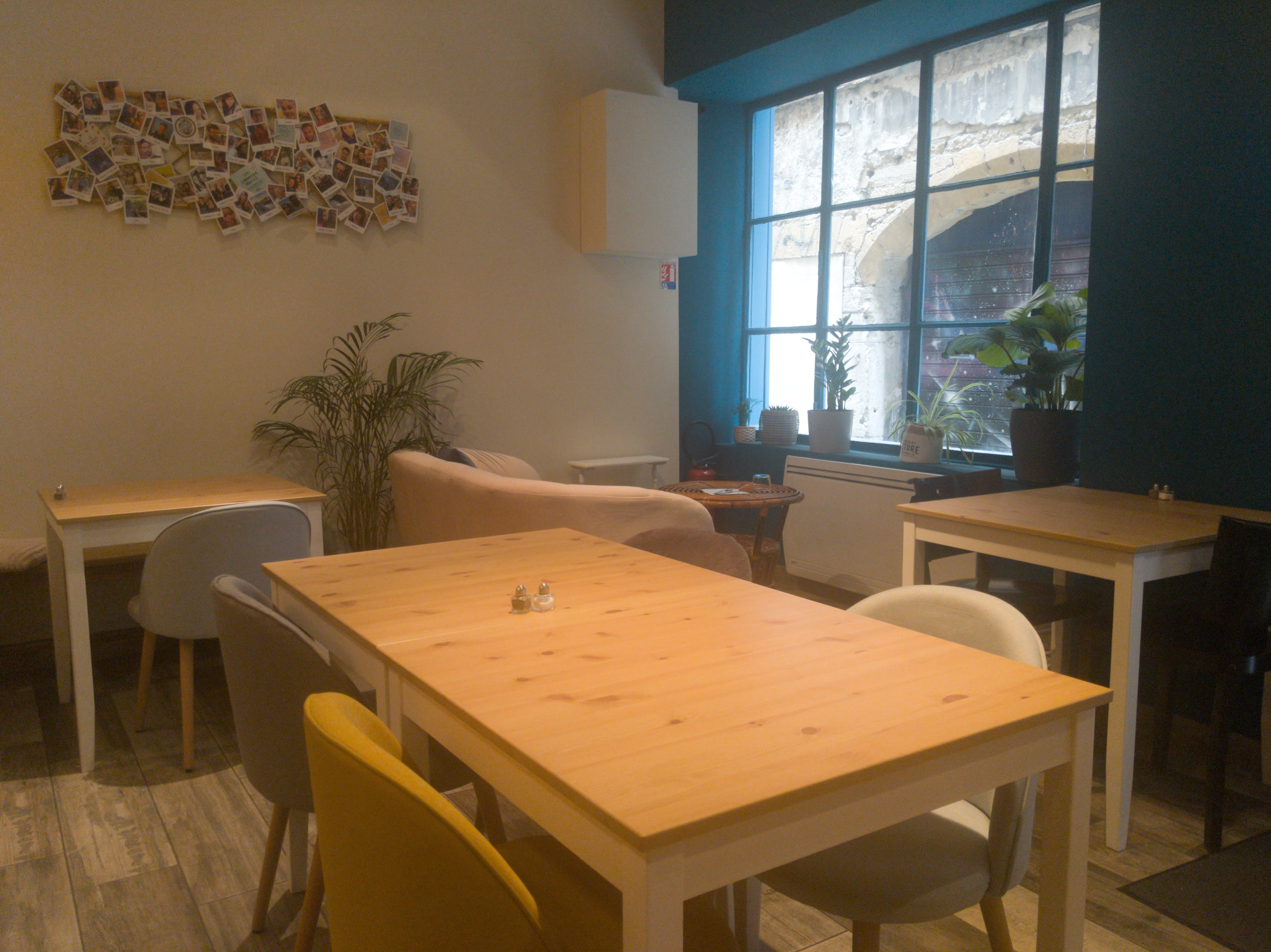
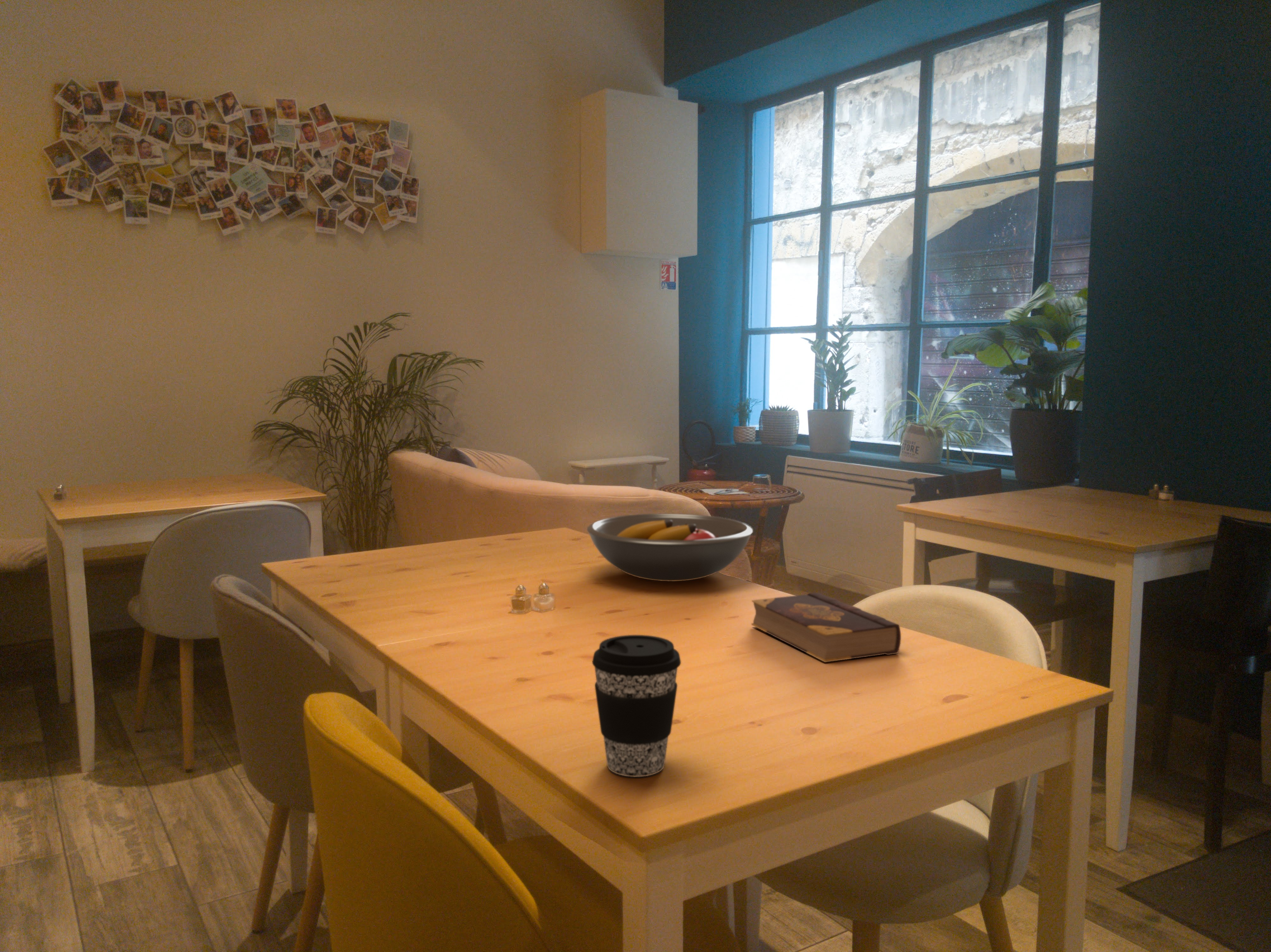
+ book [751,592,901,662]
+ fruit bowl [586,513,753,582]
+ coffee cup [592,635,681,777]
